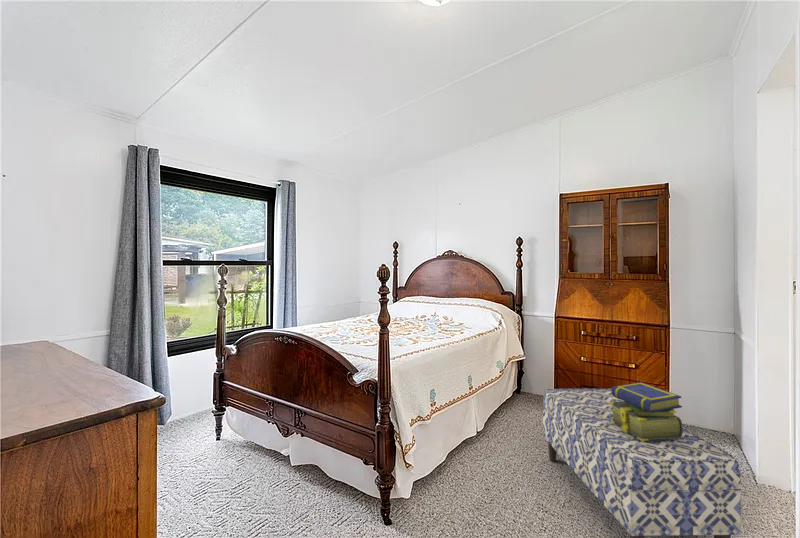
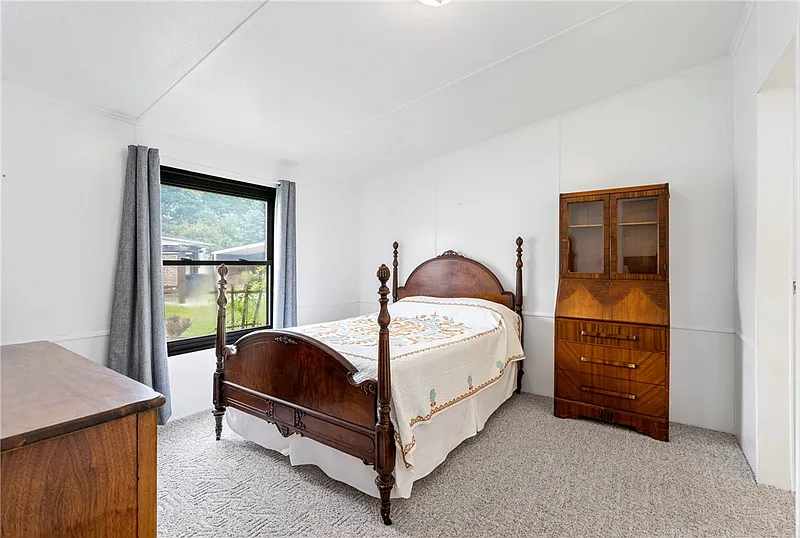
- bench [542,388,742,538]
- stack of books [610,381,684,441]
